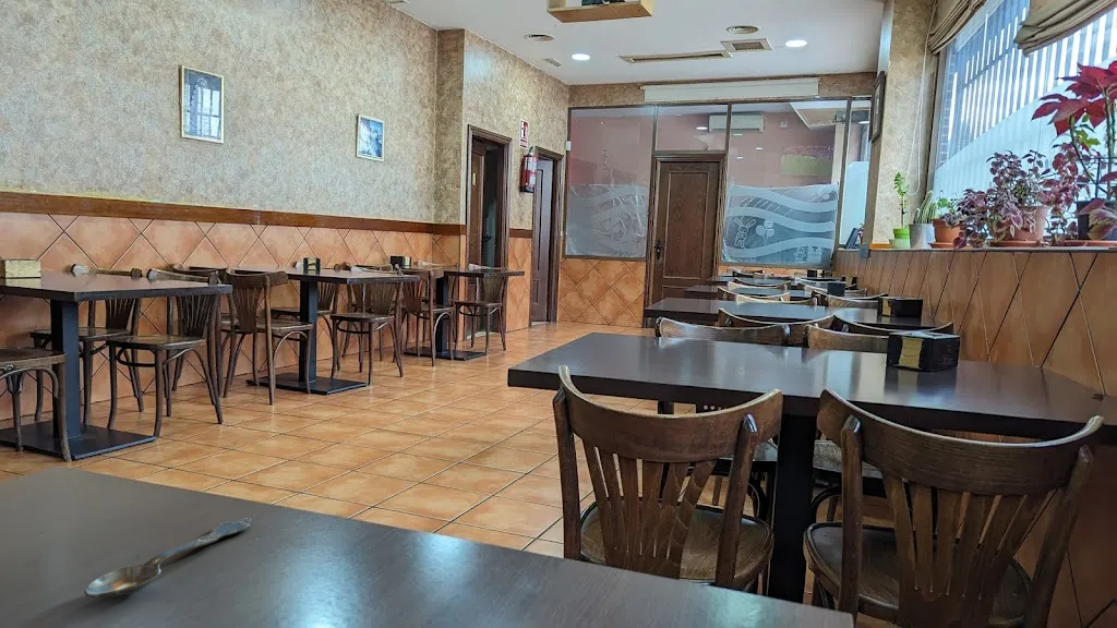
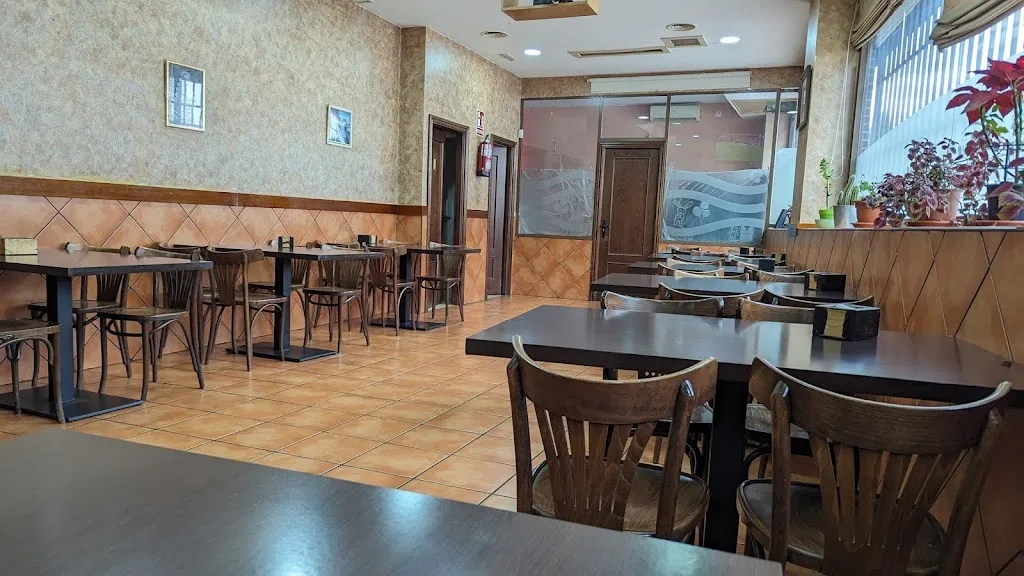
- spoon [83,517,252,599]
